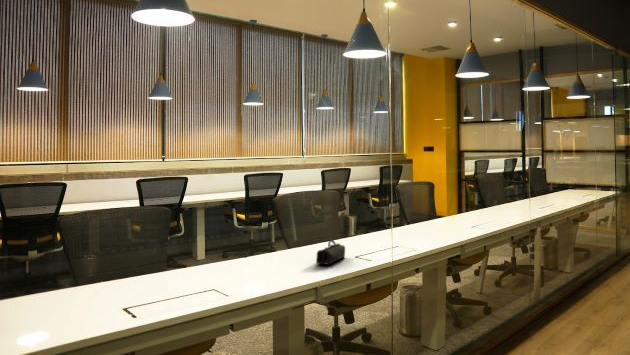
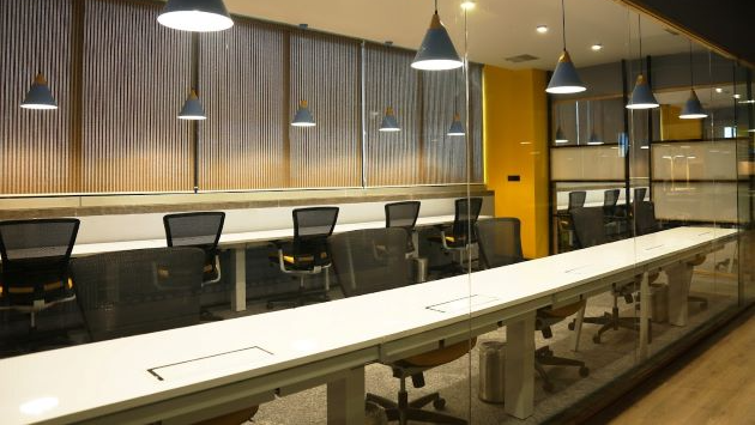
- pencil case [315,238,346,266]
